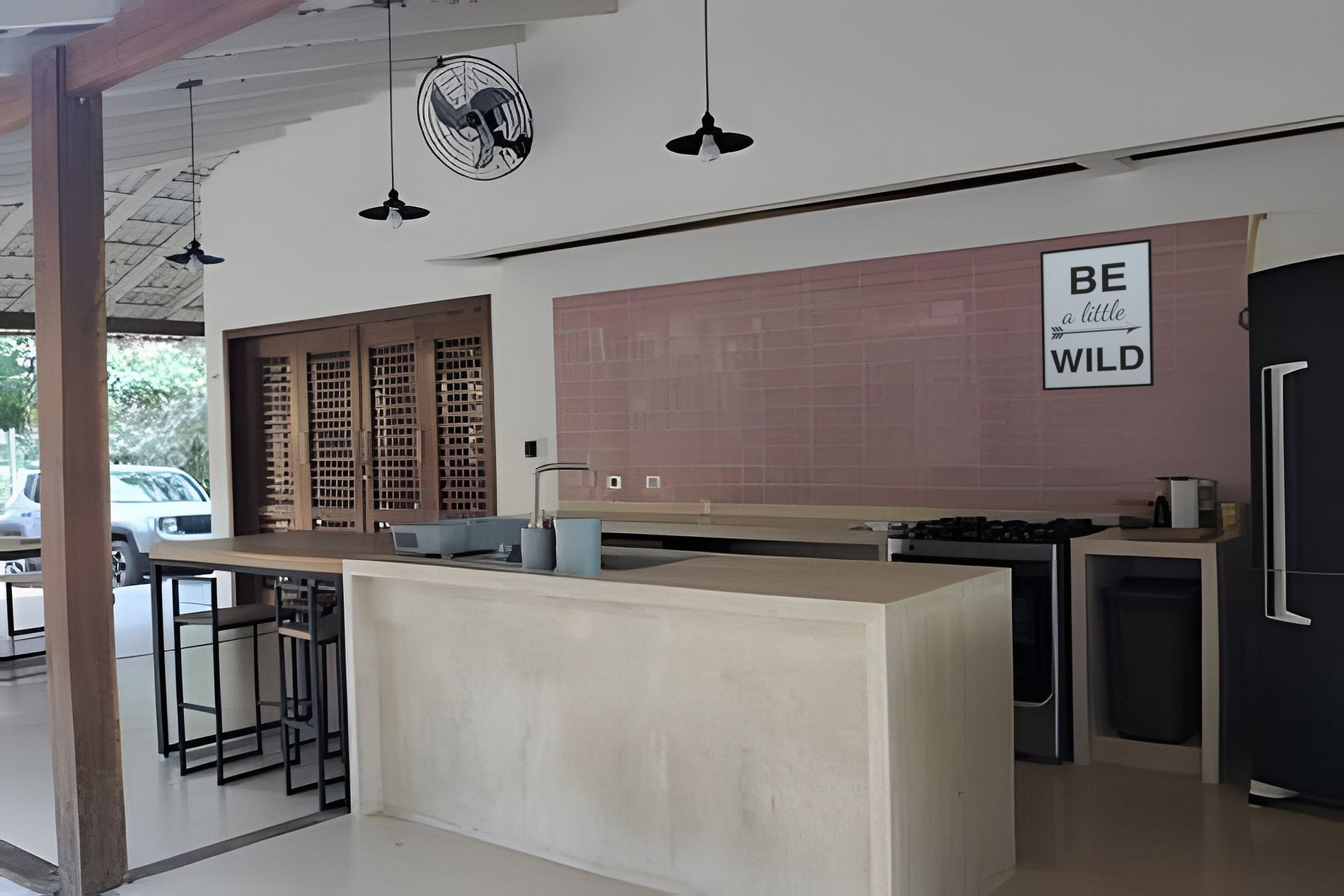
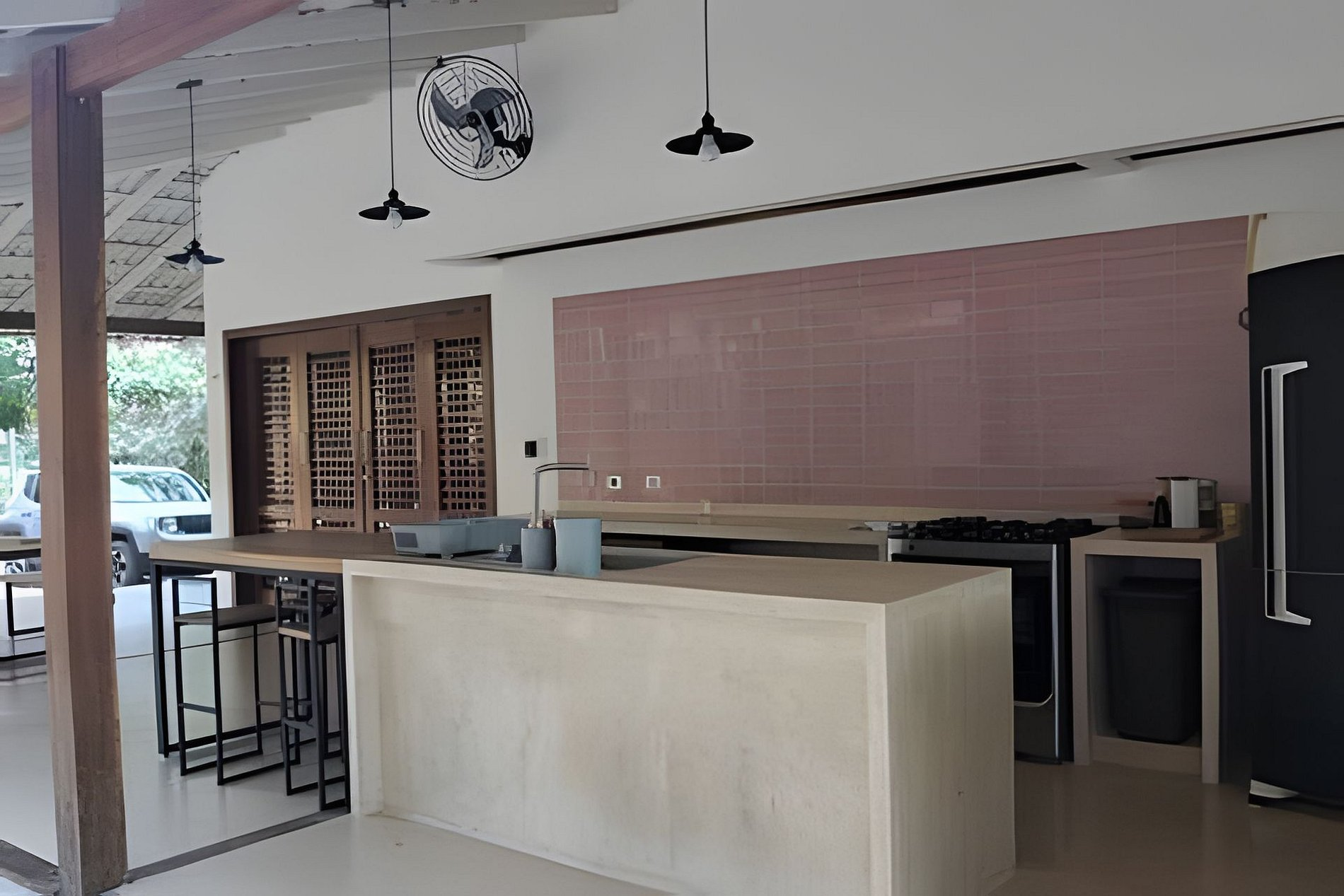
- wall art [1040,238,1155,391]
